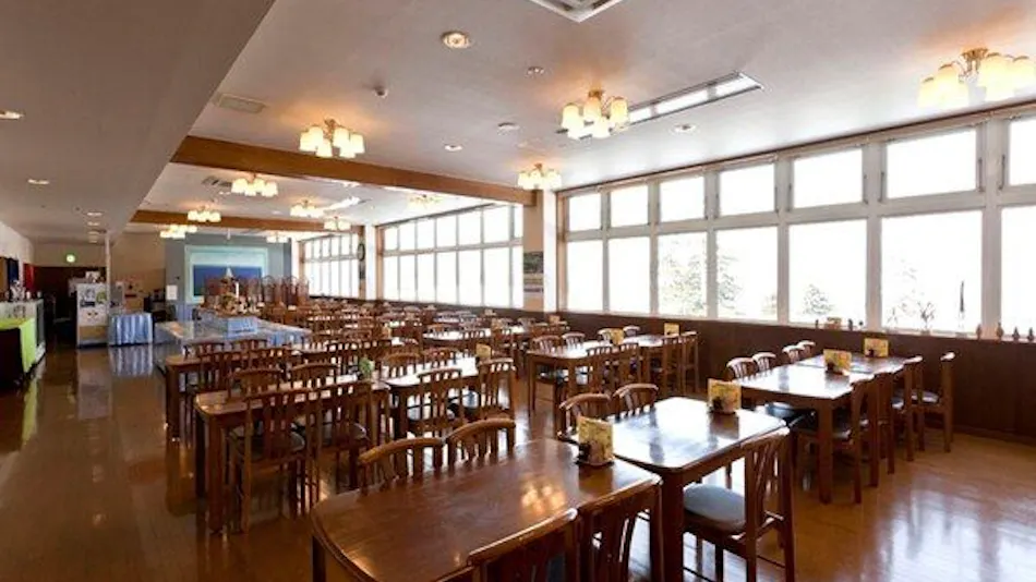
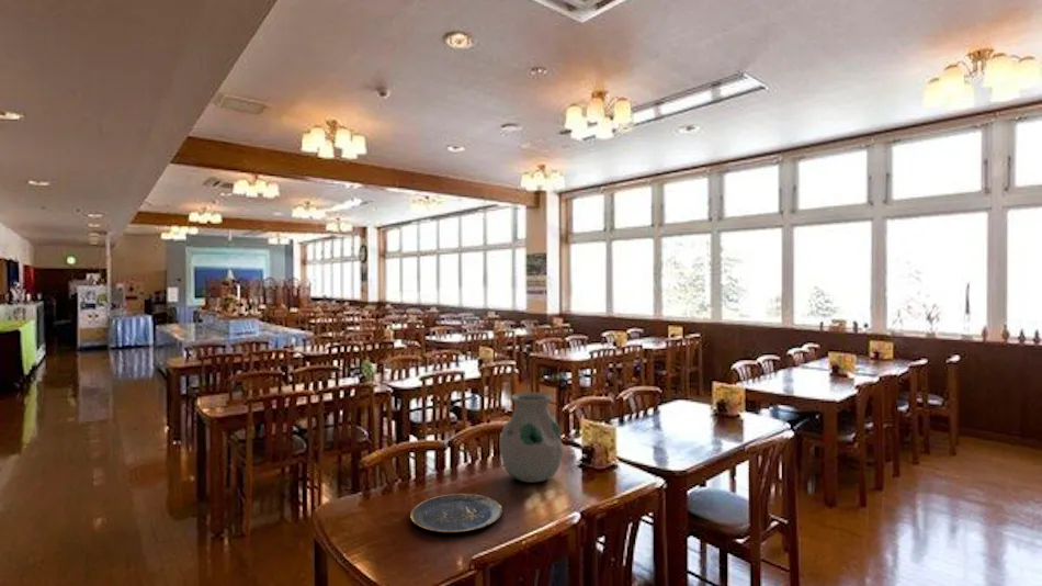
+ vase [499,391,565,483]
+ plate [409,493,503,534]
